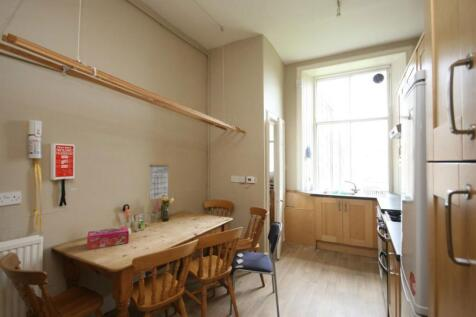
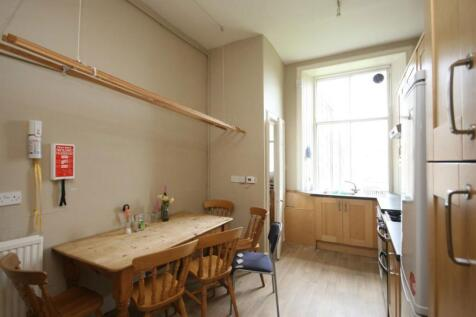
- tissue box [86,226,130,250]
- calendar [149,156,170,200]
